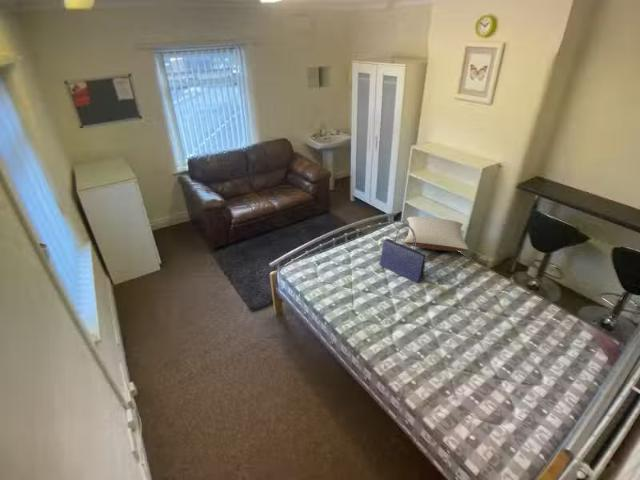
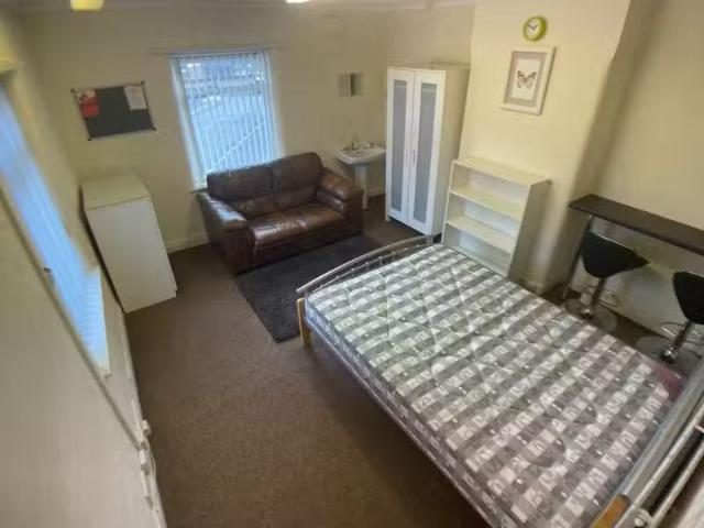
- tote bag [378,224,427,284]
- pillow [404,216,470,252]
